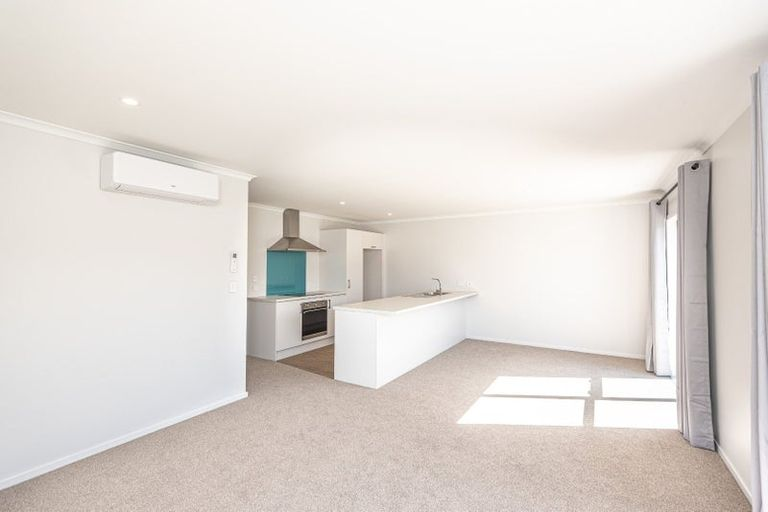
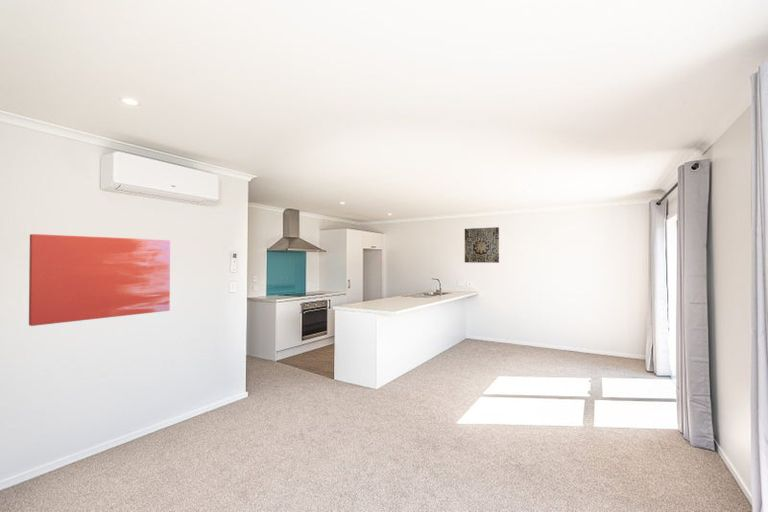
+ wall art [28,233,171,327]
+ wall art [464,226,500,264]
